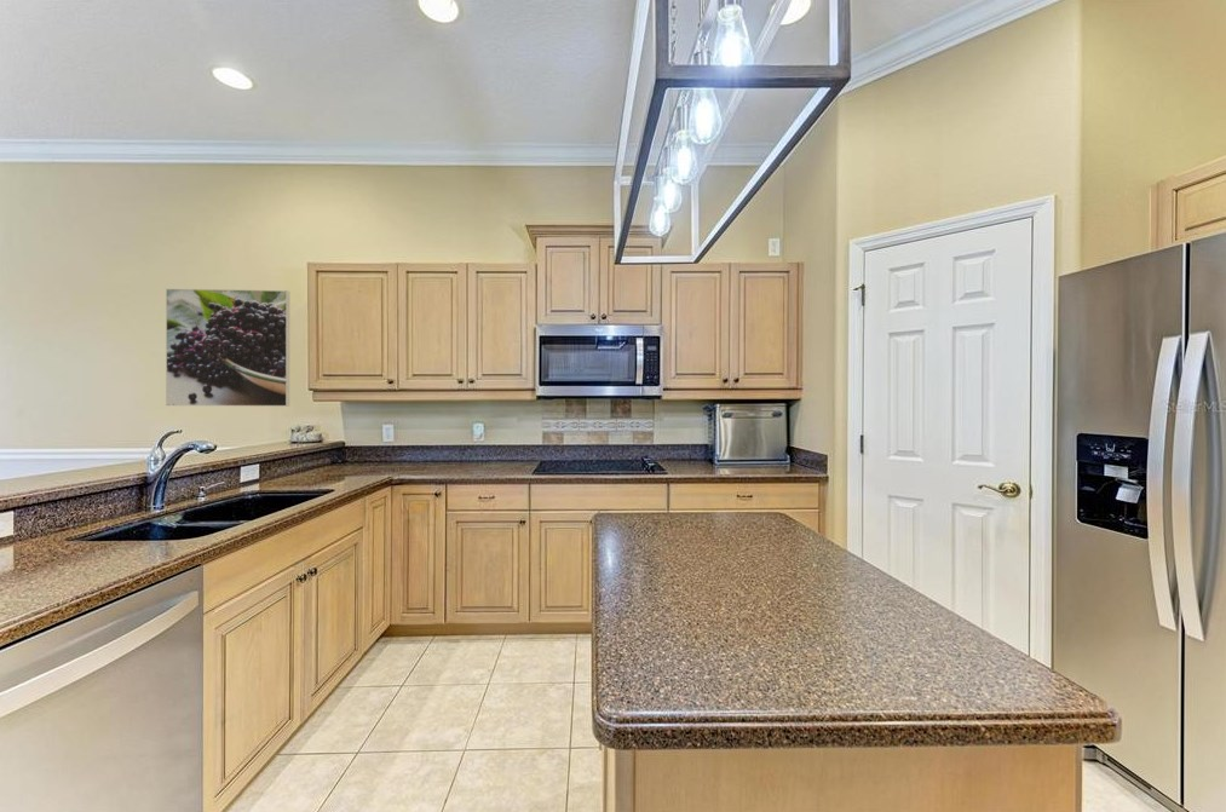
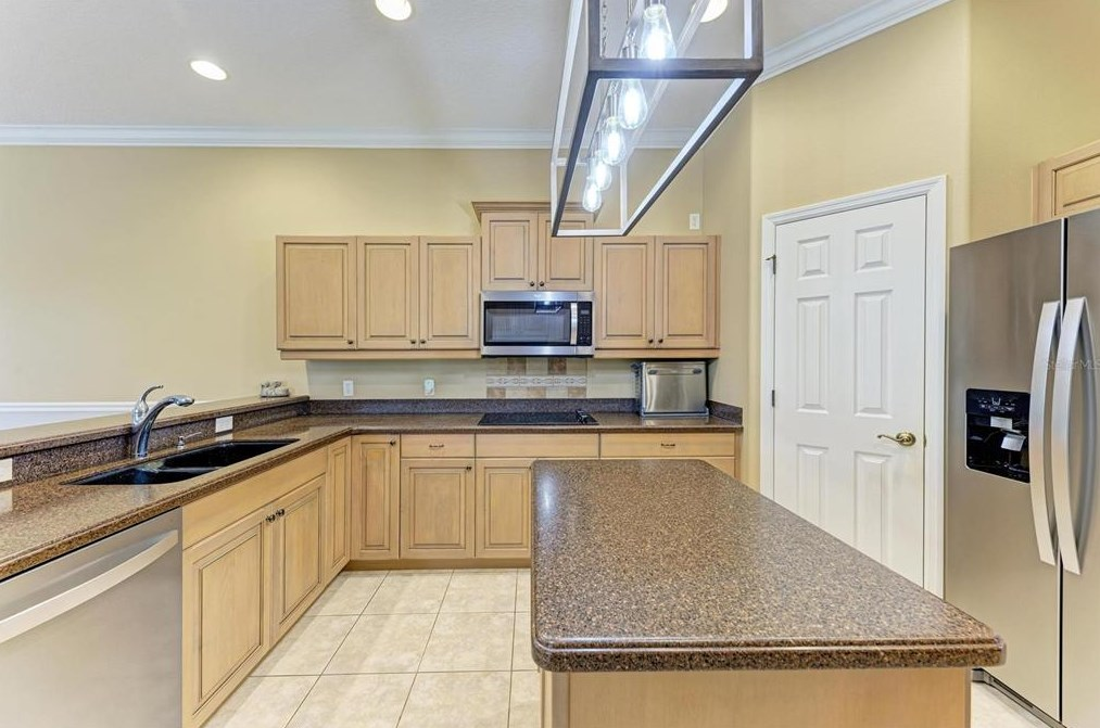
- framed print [165,288,290,408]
